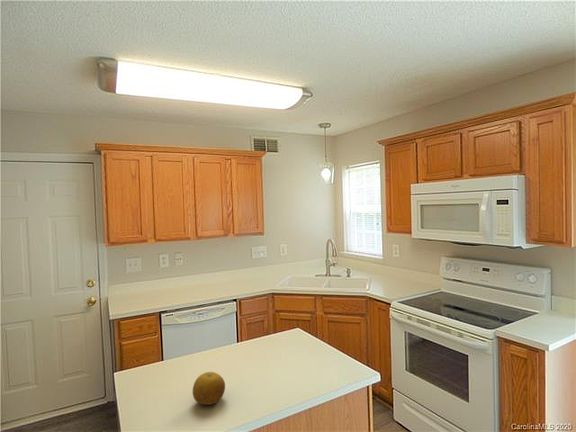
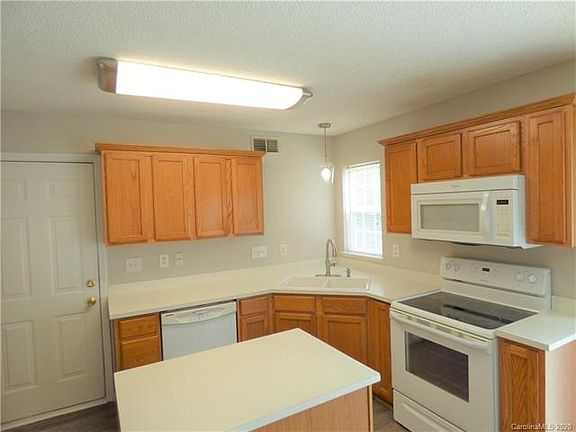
- fruit [192,371,226,406]
